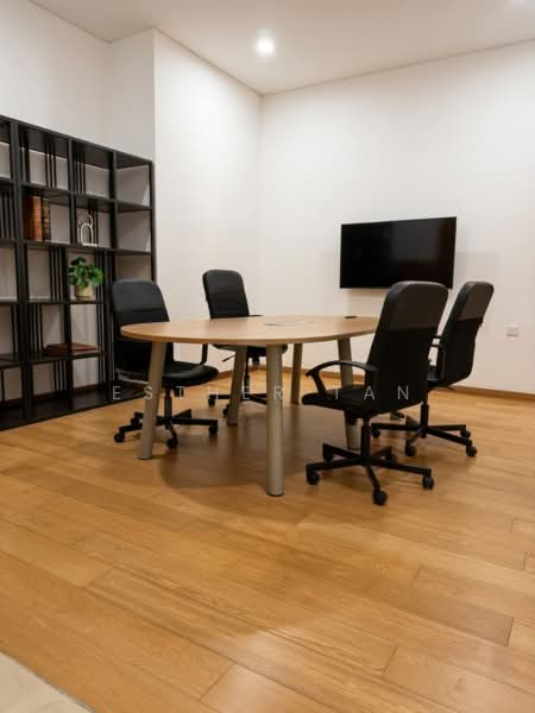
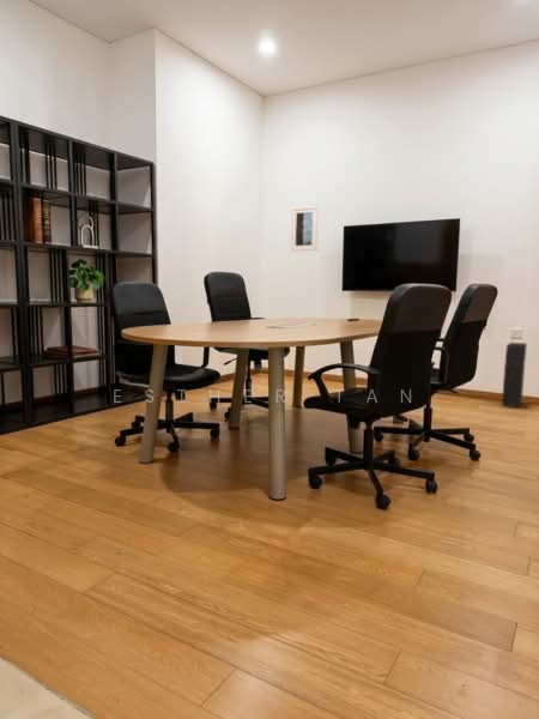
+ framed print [290,205,319,253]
+ speaker [501,342,528,409]
